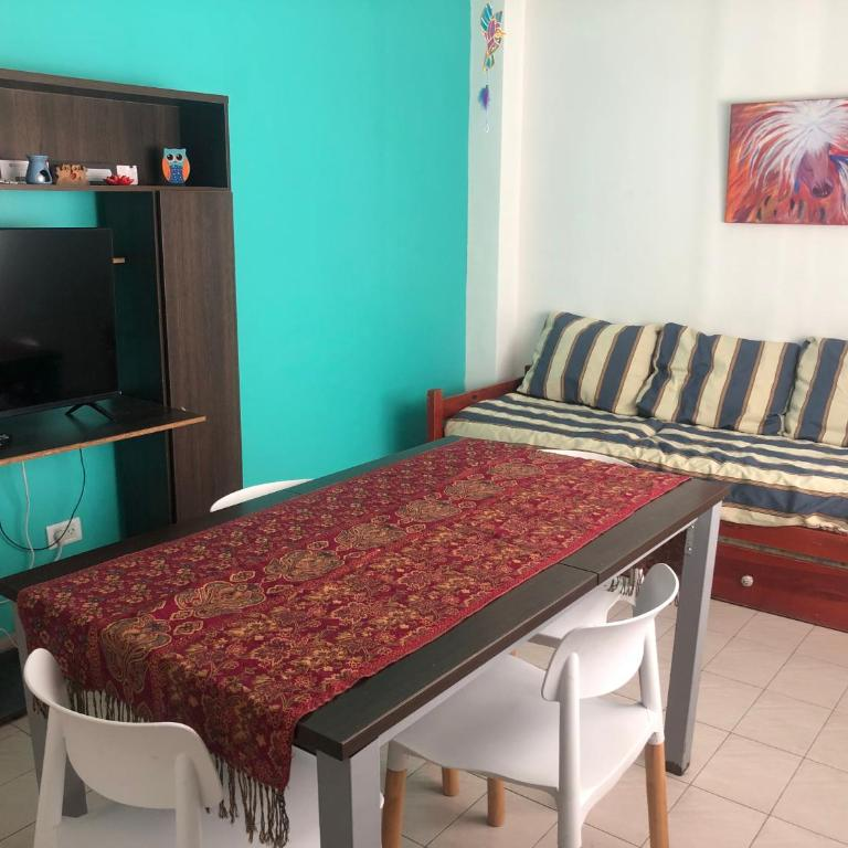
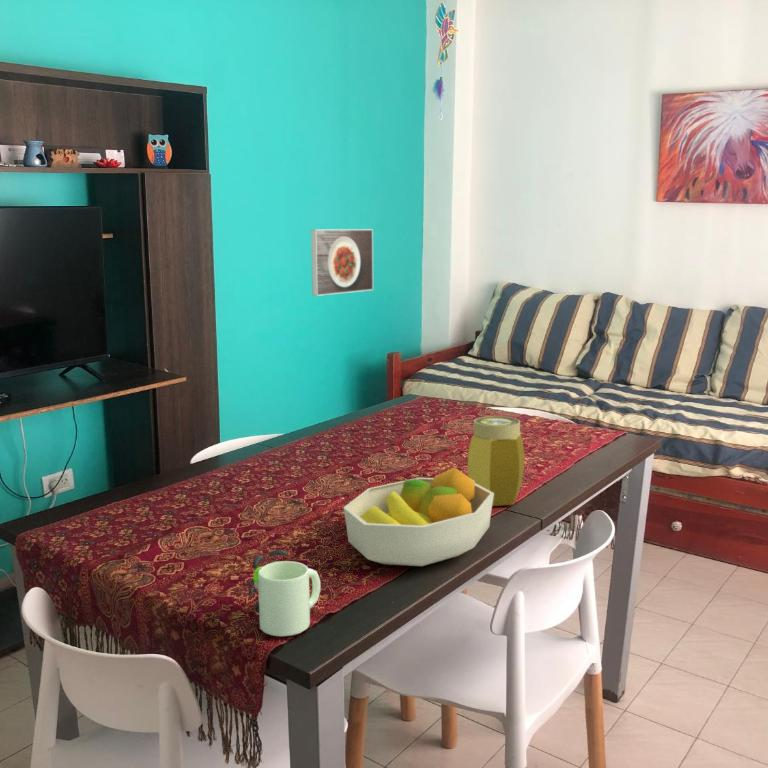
+ fruit bowl [342,466,494,567]
+ mug [248,549,322,637]
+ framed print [310,228,374,297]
+ jar [467,415,525,507]
